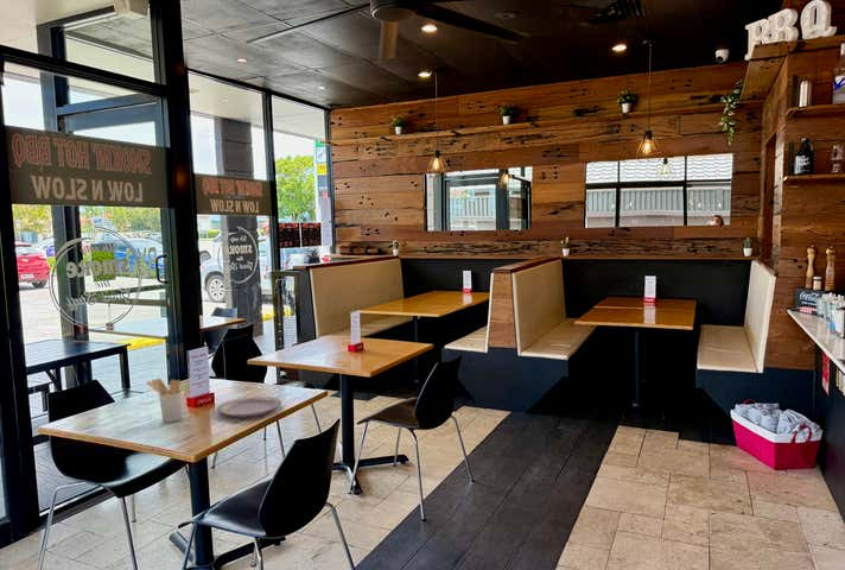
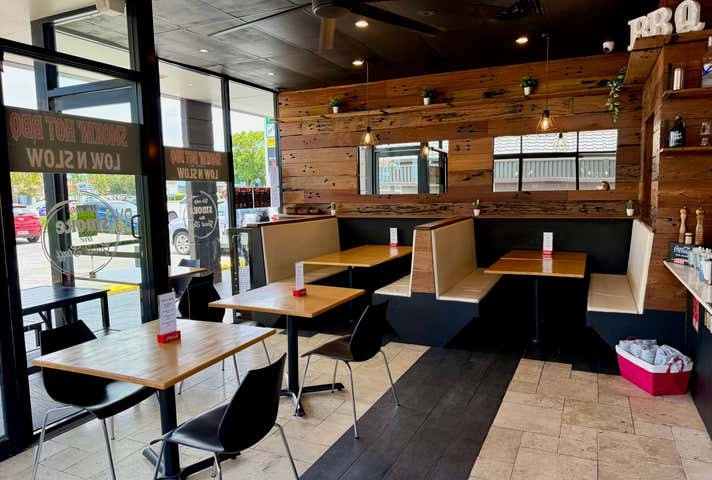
- plate [216,395,282,418]
- utensil holder [146,378,184,424]
